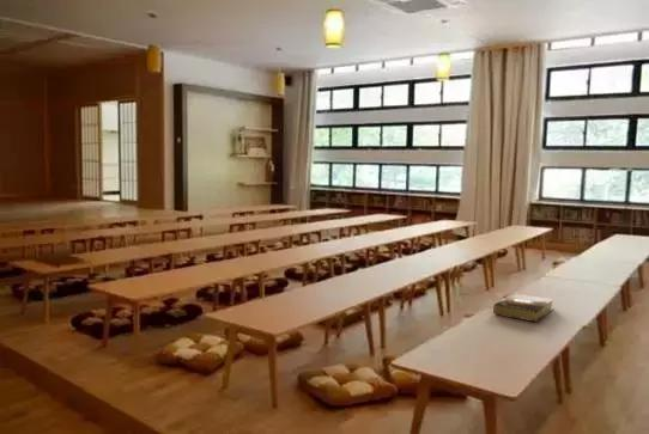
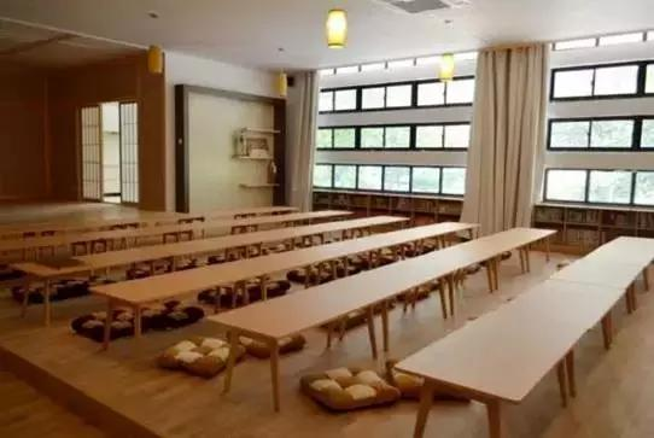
- book [492,292,554,323]
